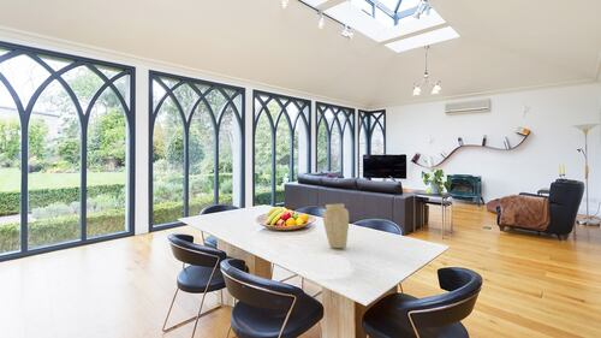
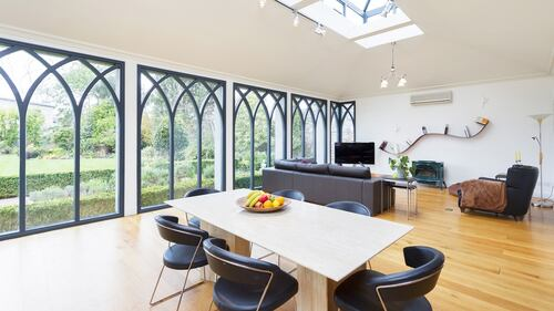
- plate [296,253,350,275]
- vase [322,203,350,249]
